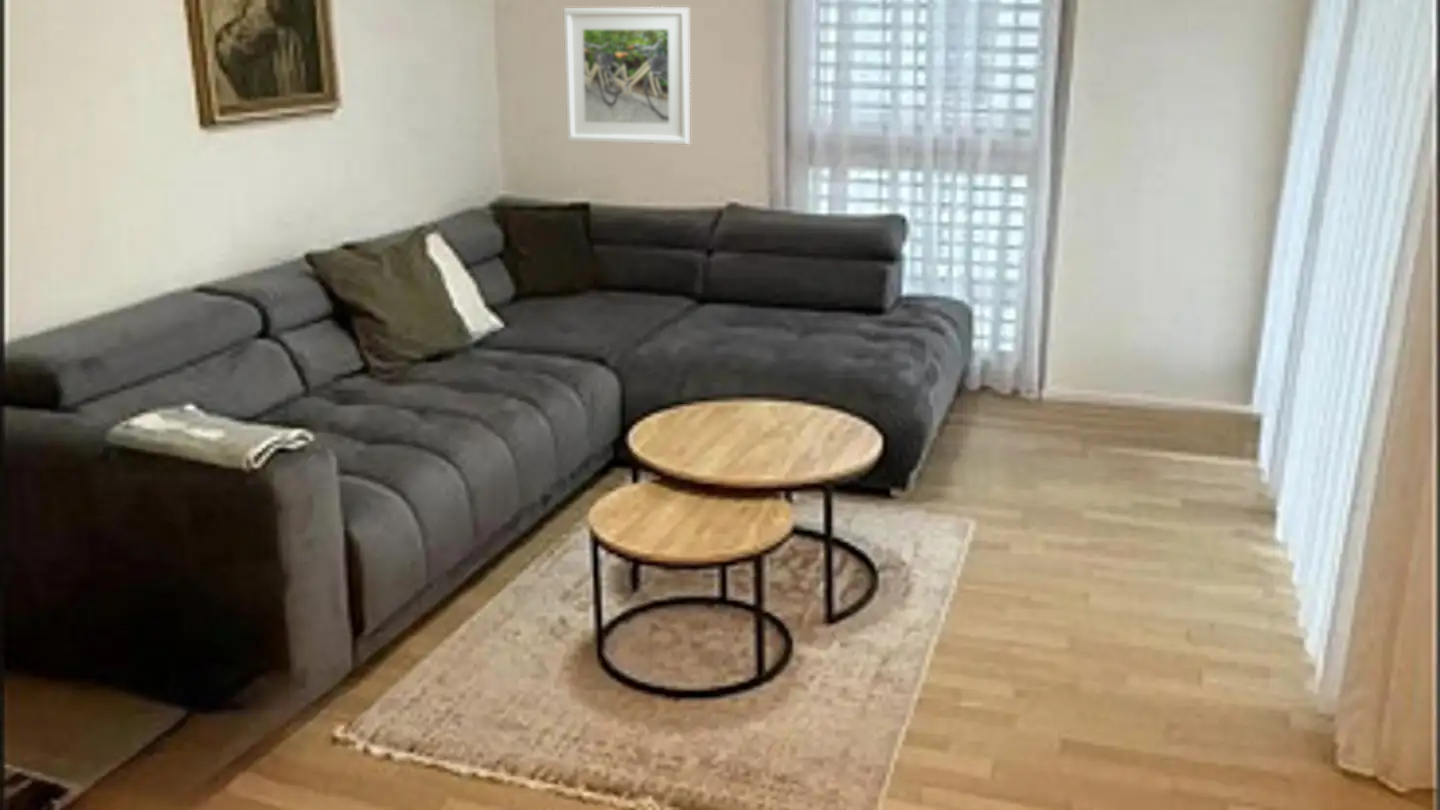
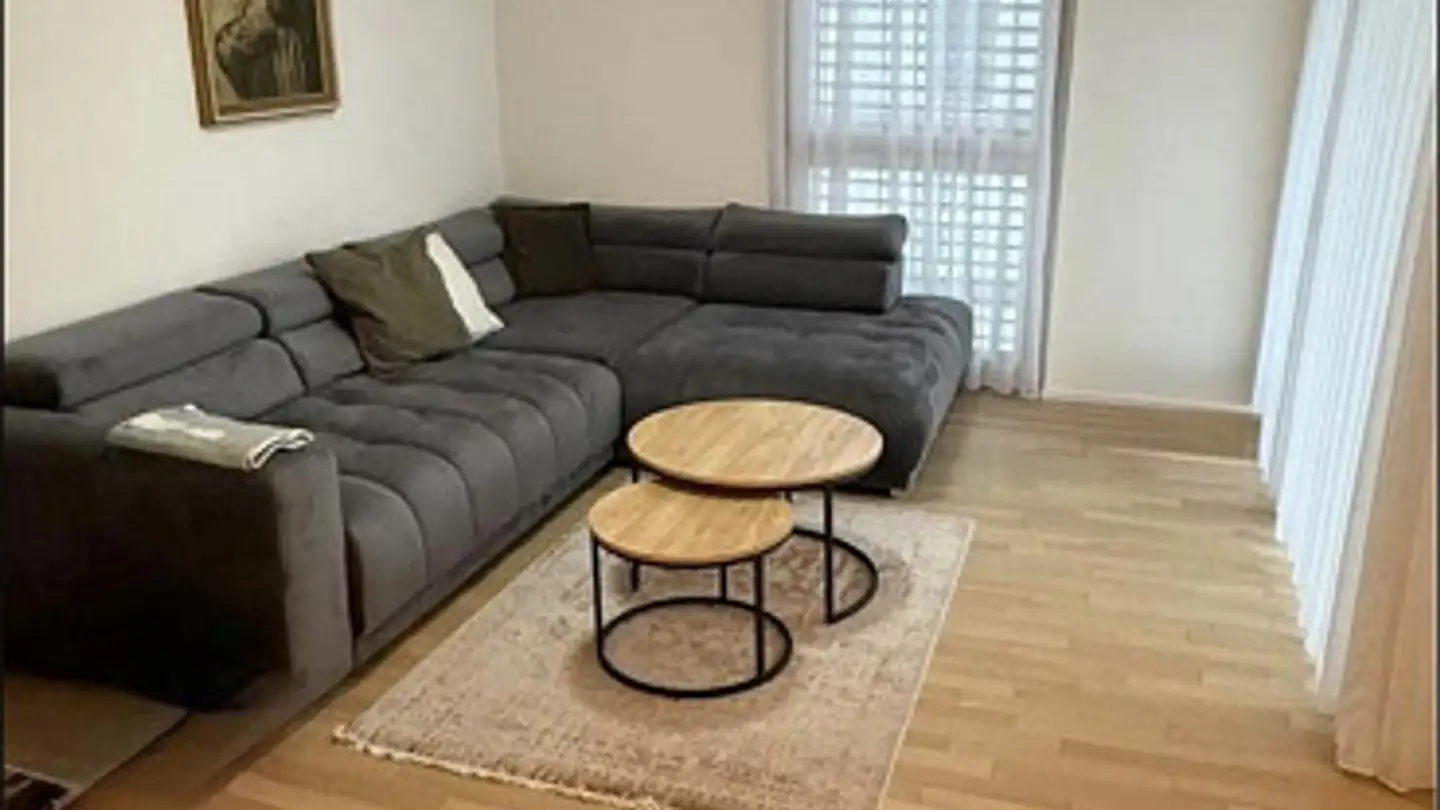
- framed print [563,6,691,145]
